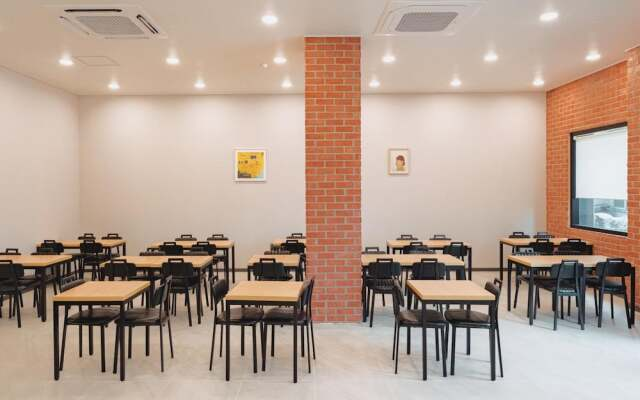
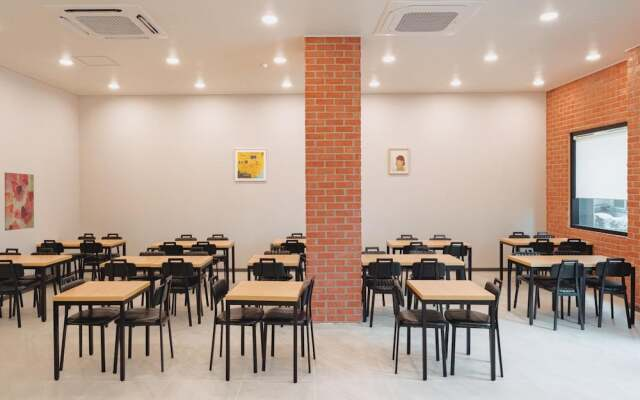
+ wall art [4,172,35,231]
